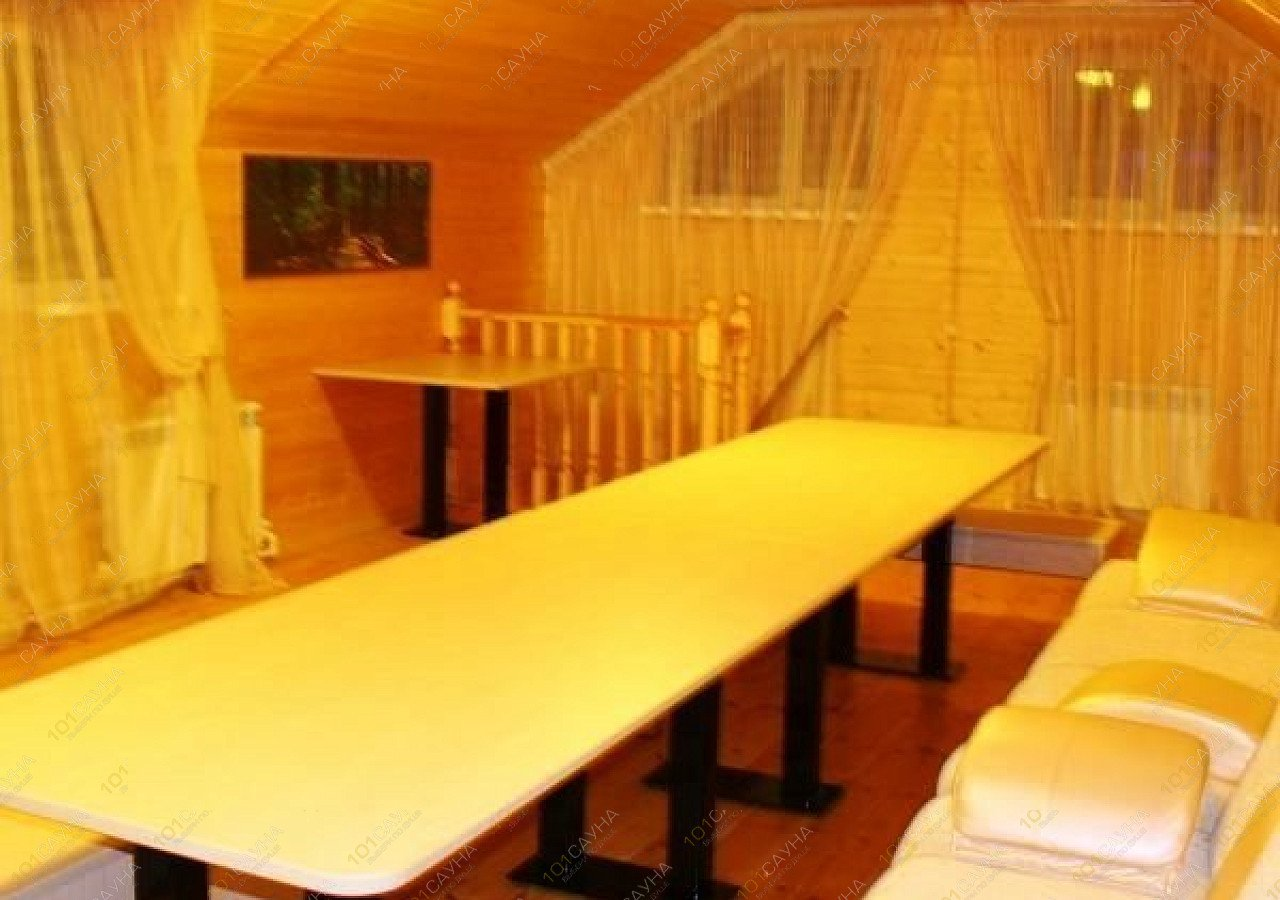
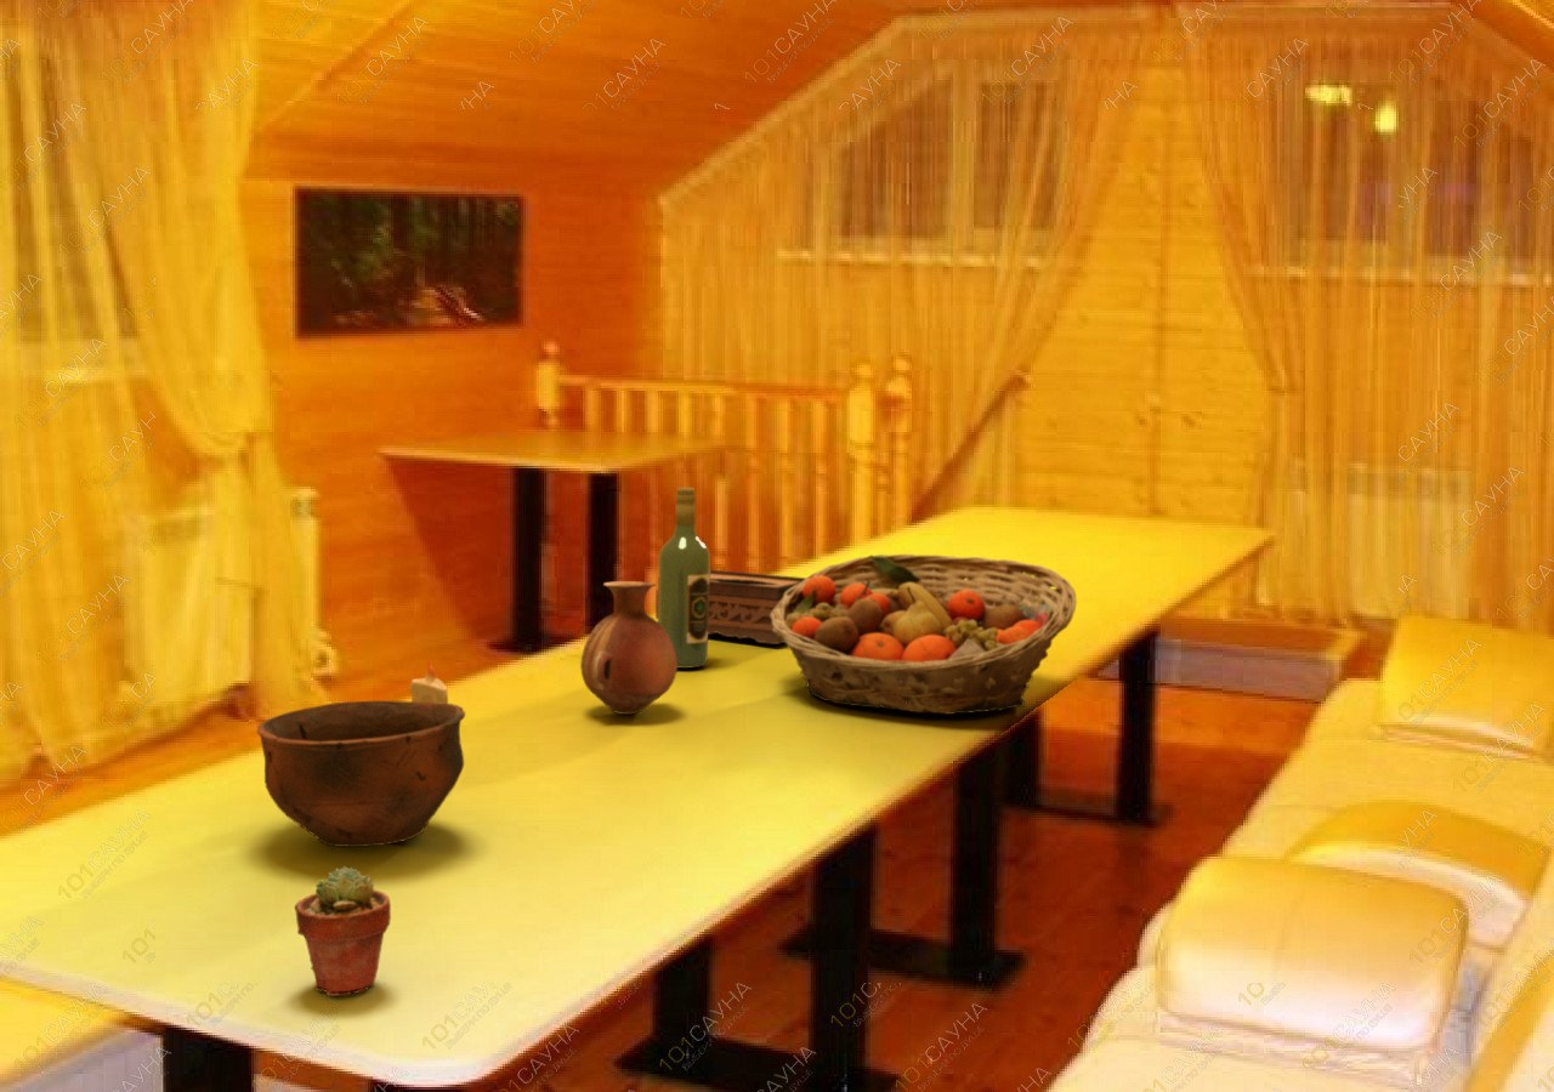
+ potted succulent [294,865,392,997]
+ candle [409,660,449,704]
+ vase [579,580,679,716]
+ tissue box [654,569,806,645]
+ bowl [256,700,466,848]
+ wine bottle [658,487,711,670]
+ fruit basket [770,553,1078,716]
